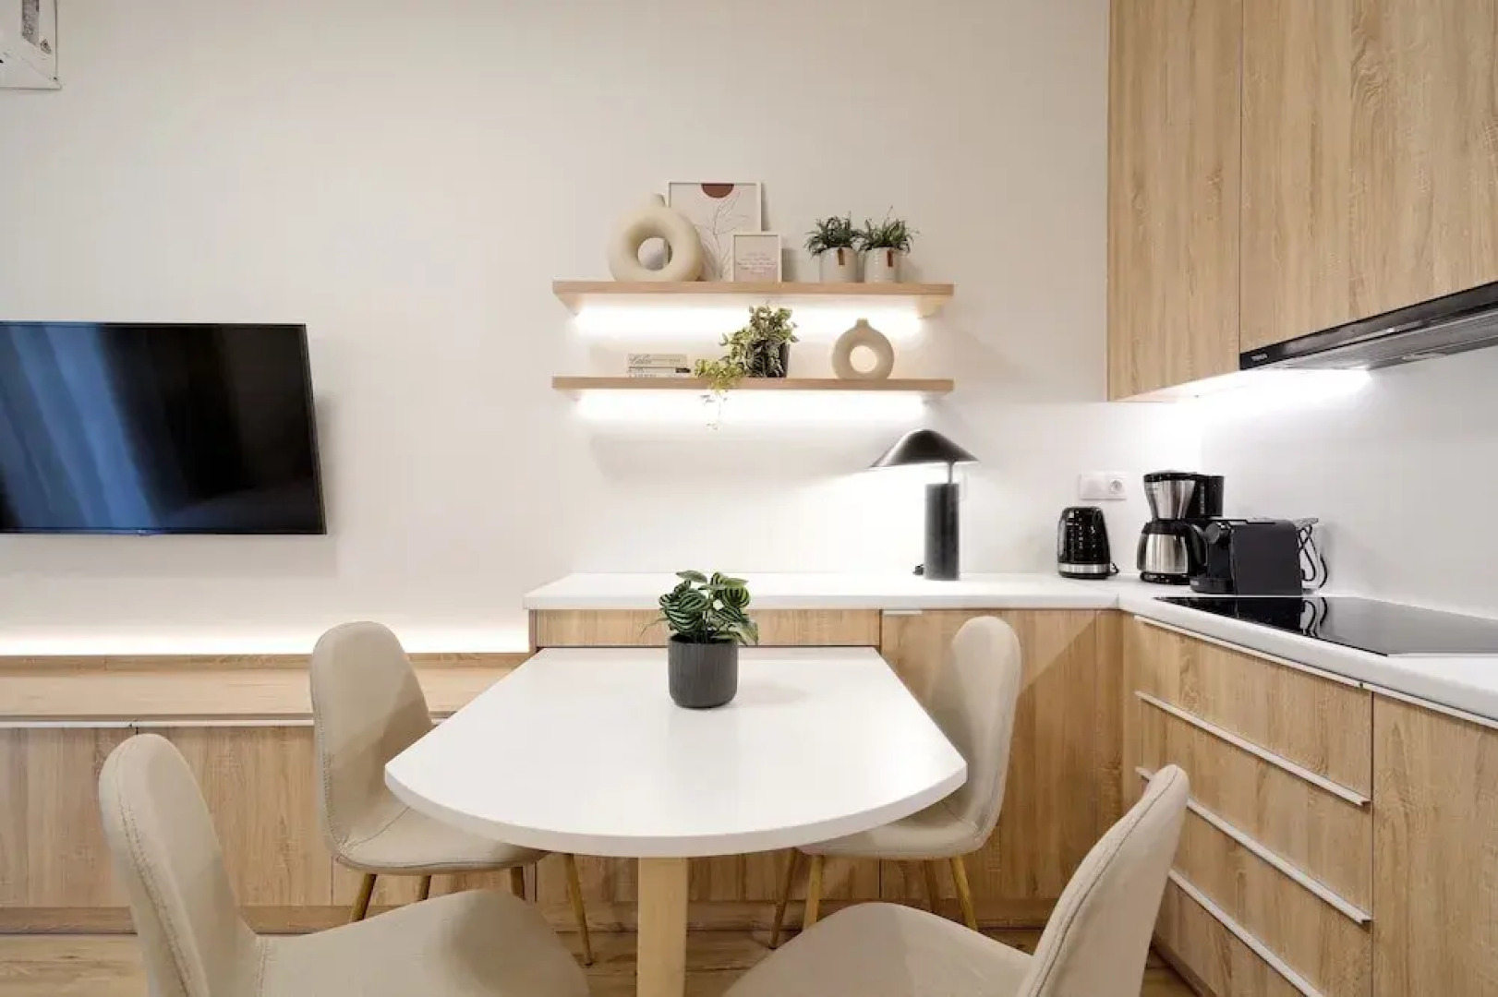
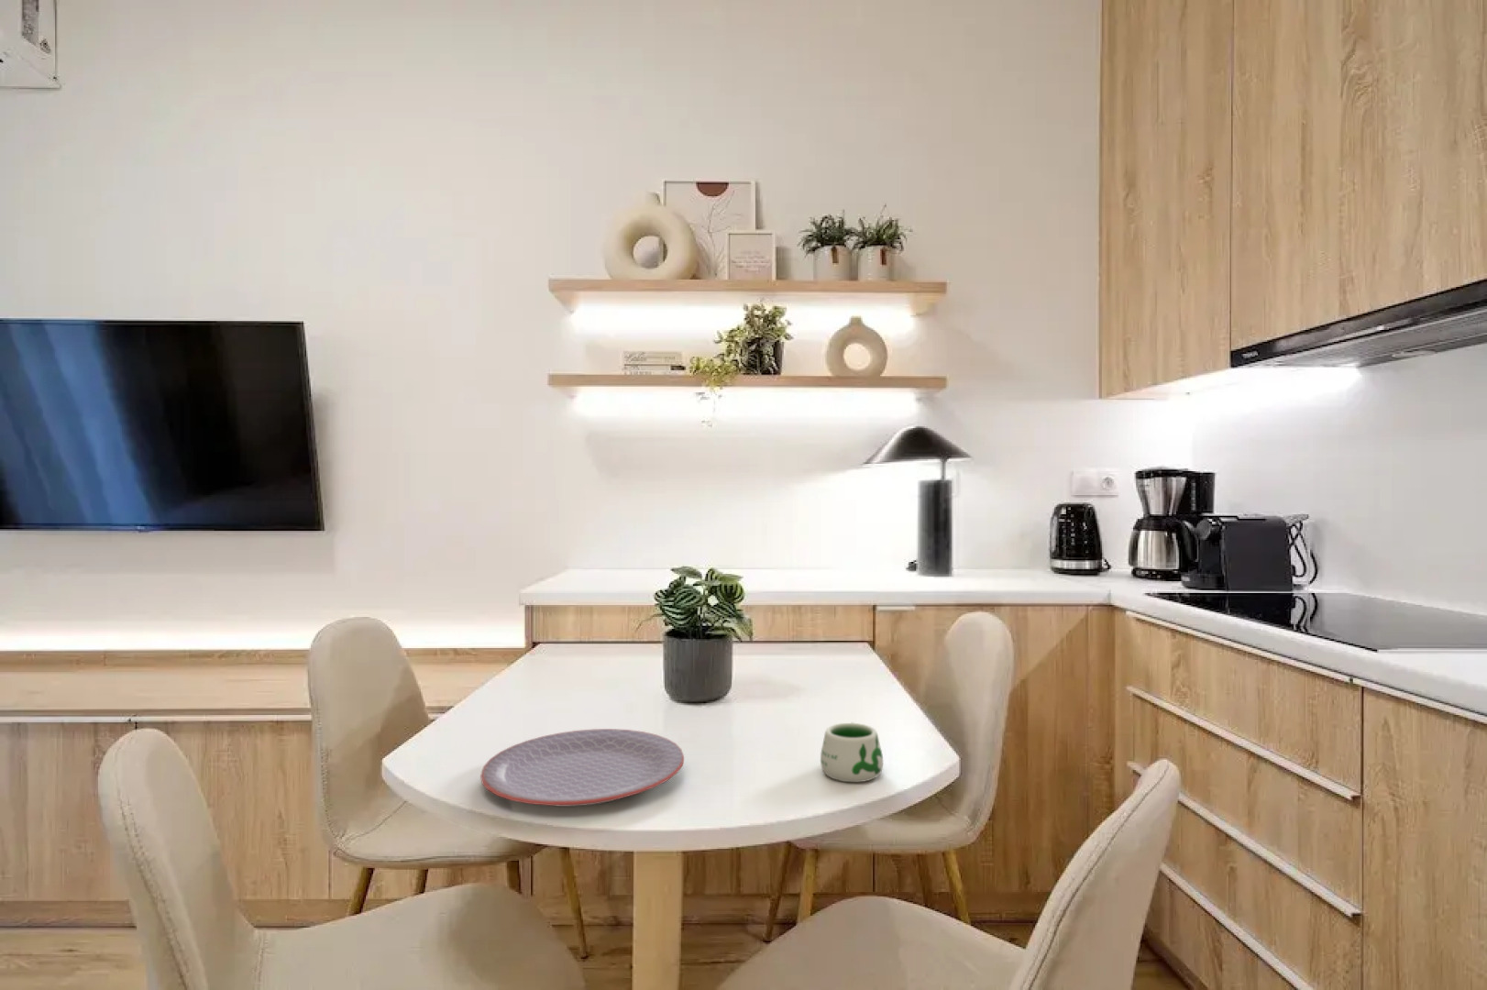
+ mug [820,722,884,783]
+ plate [479,728,685,808]
